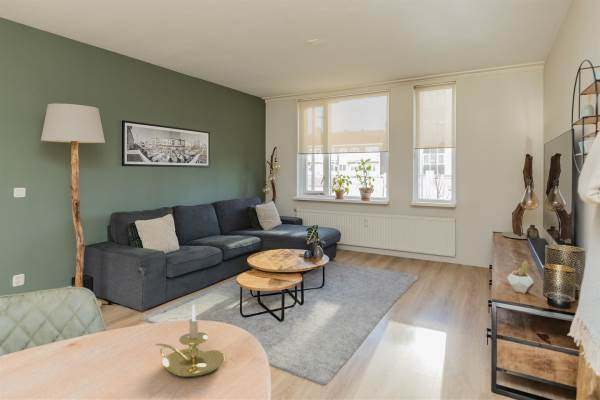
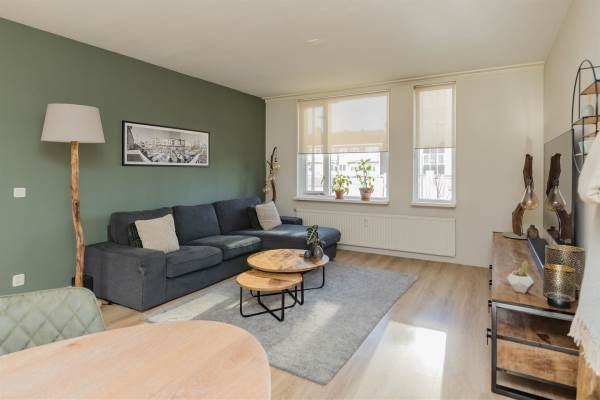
- candle holder [154,303,226,378]
